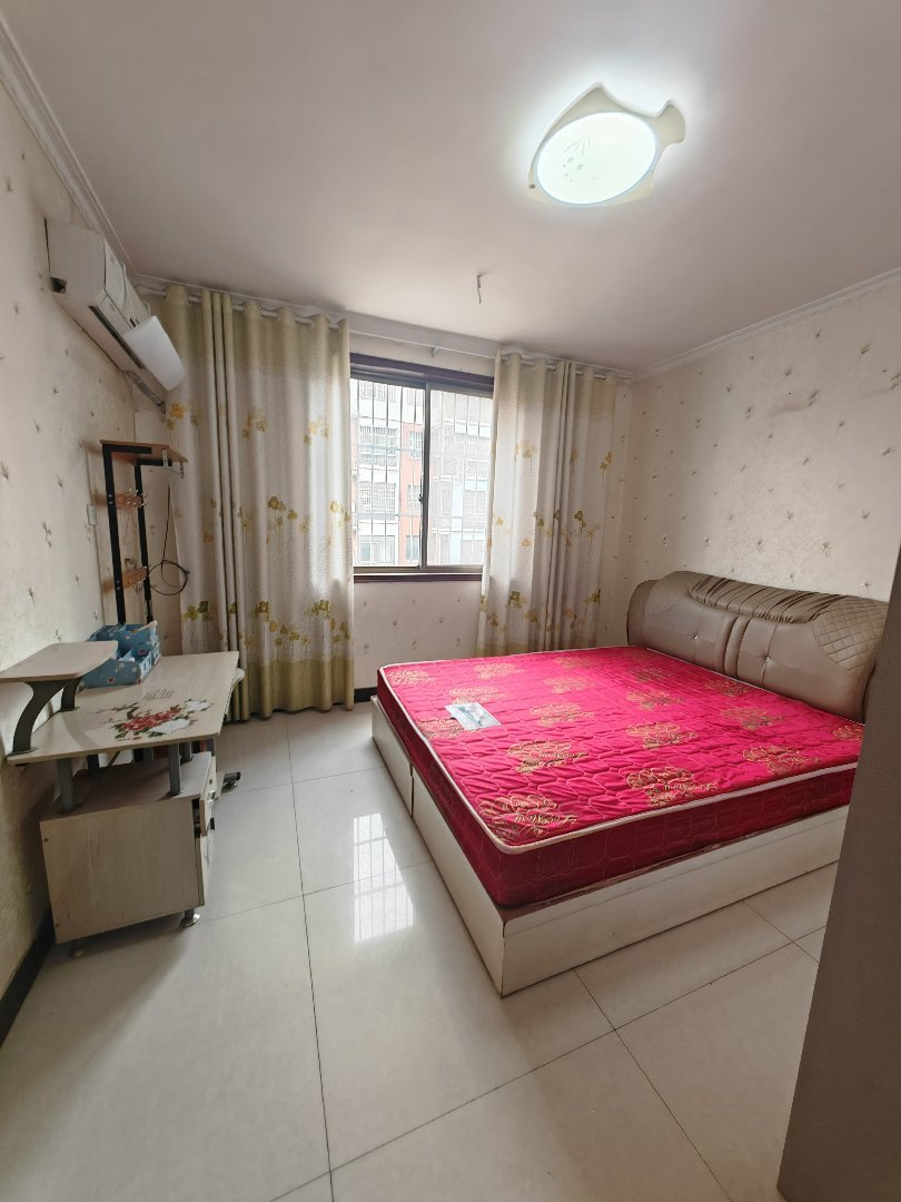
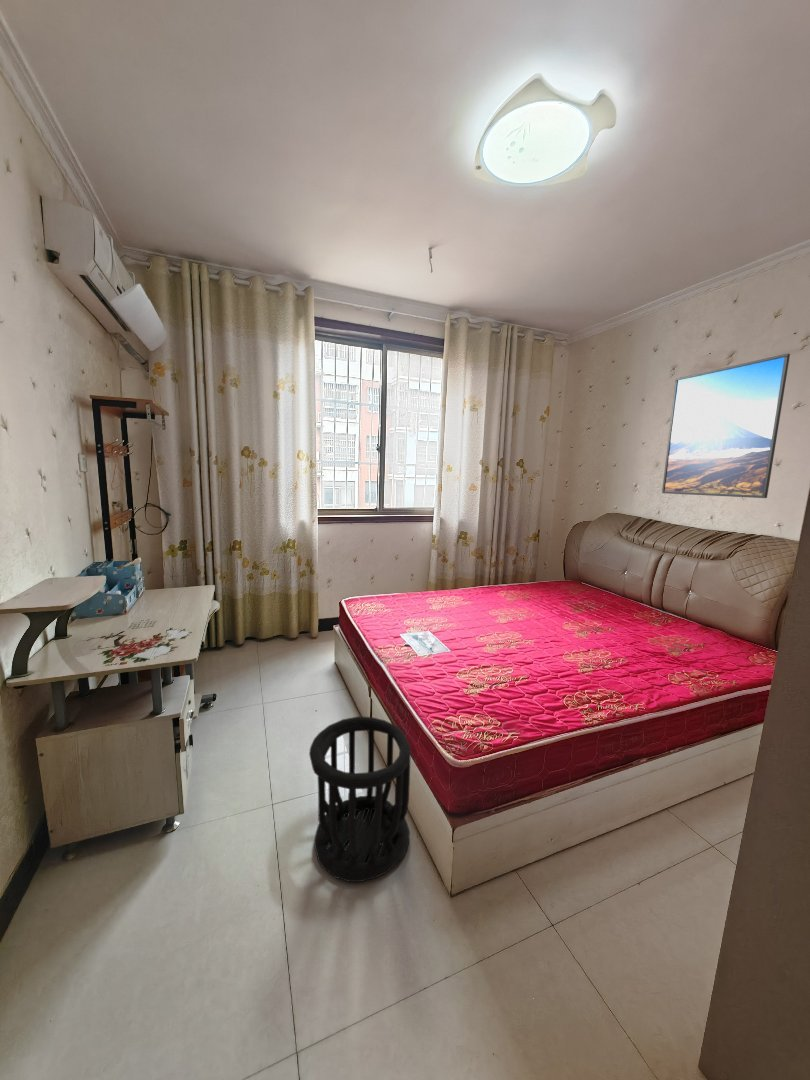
+ wastebasket [308,715,412,883]
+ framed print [661,353,791,499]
